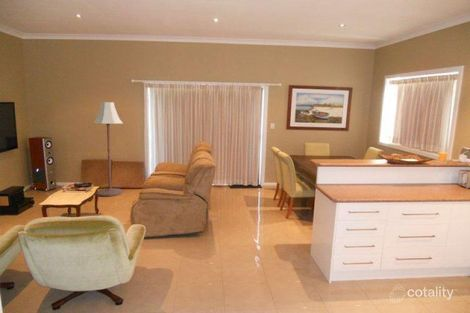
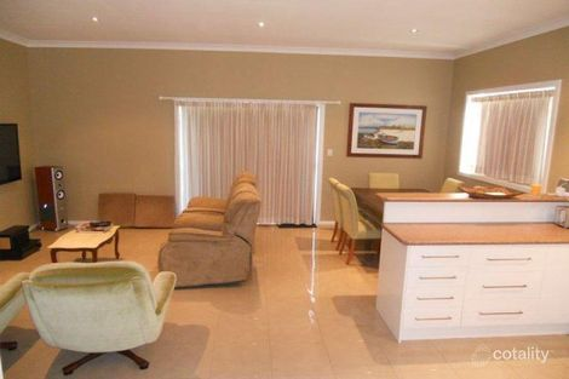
- floor lamp [92,101,124,197]
